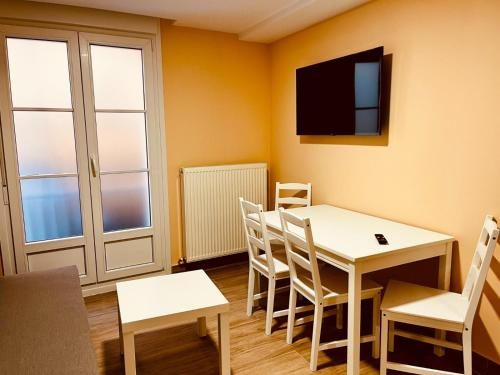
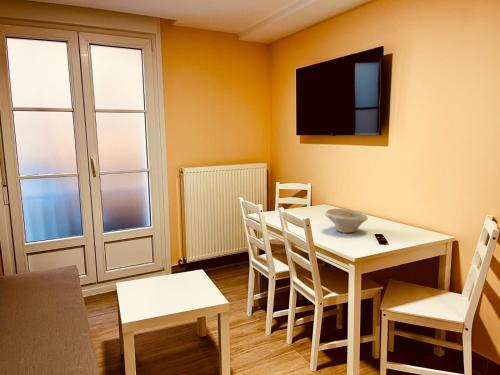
+ bowl [324,208,369,234]
